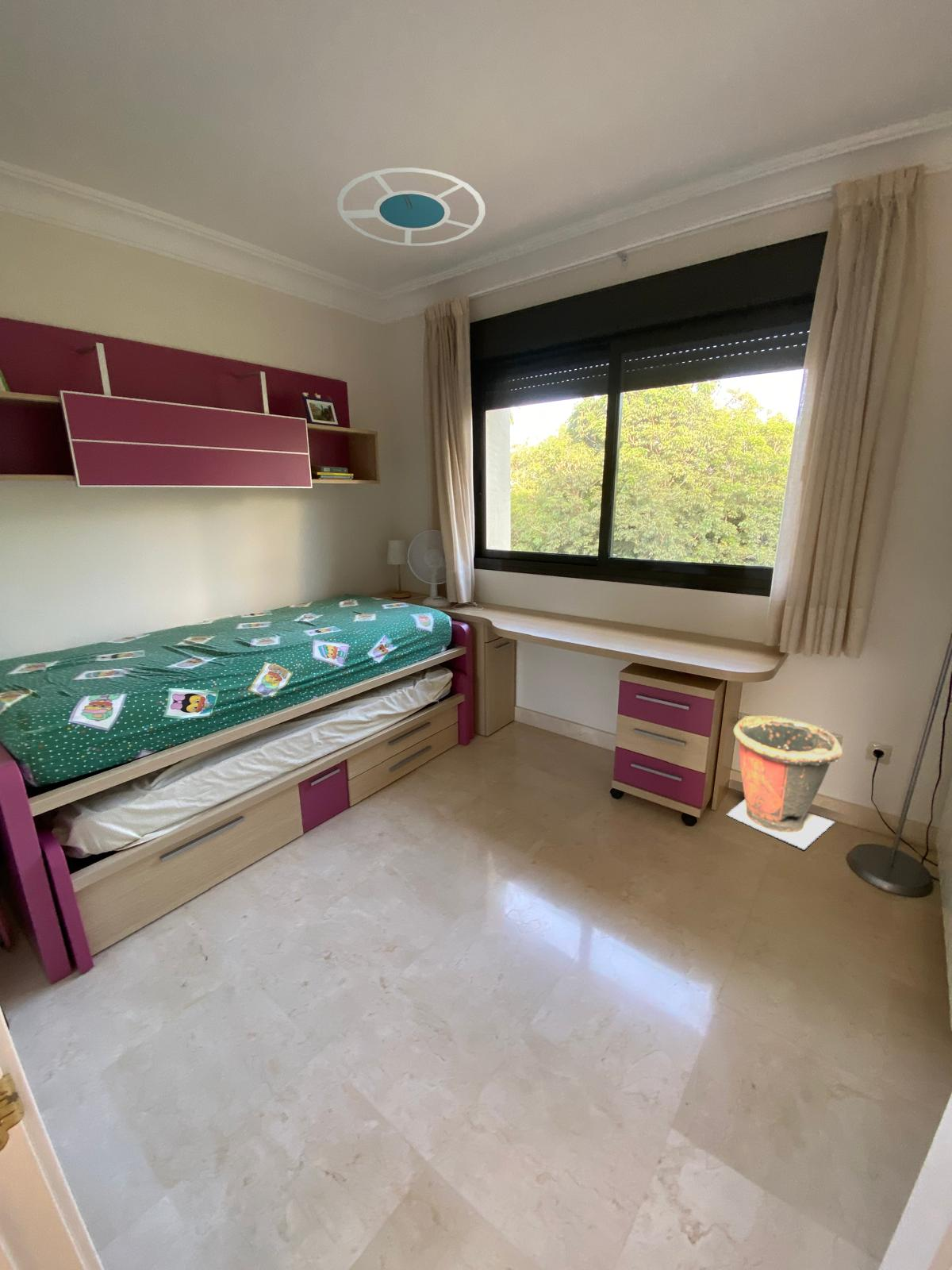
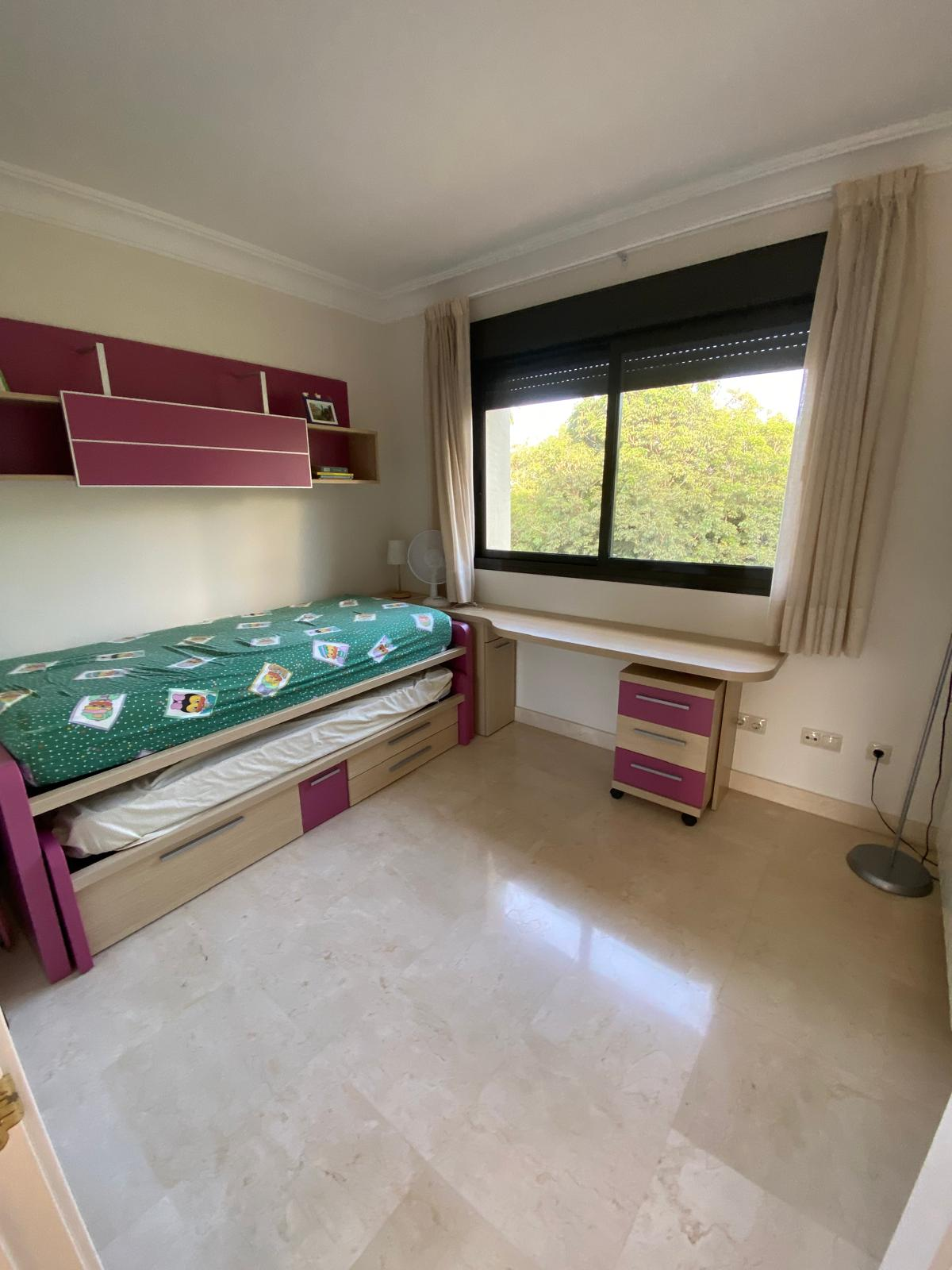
- ceiling lamp [336,167,486,247]
- waste bin [726,715,843,850]
